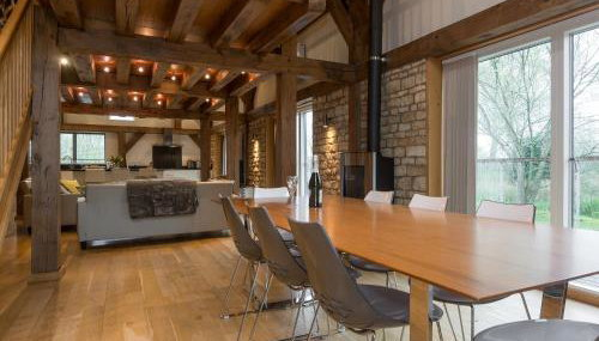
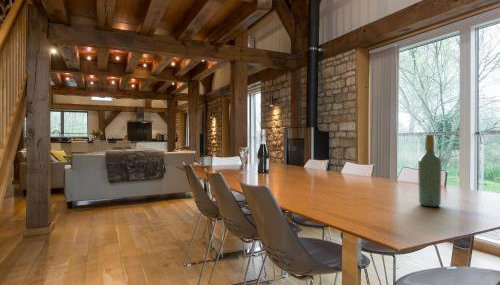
+ wine bottle [417,134,442,208]
